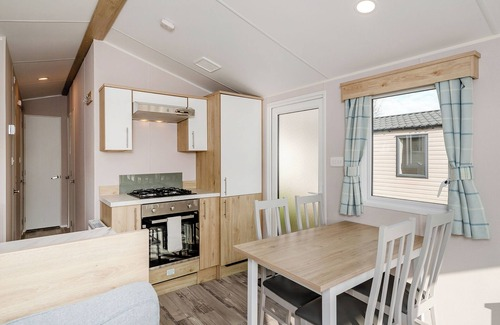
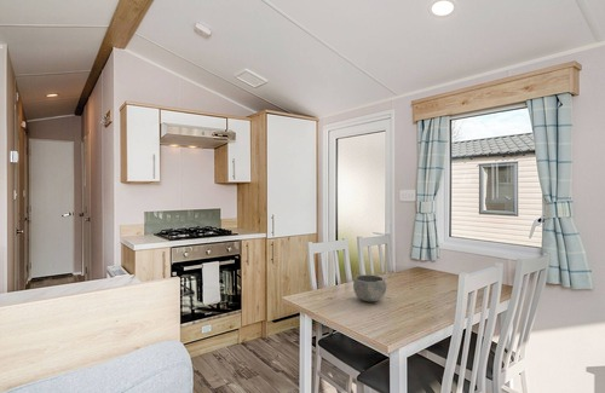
+ bowl [352,273,387,304]
